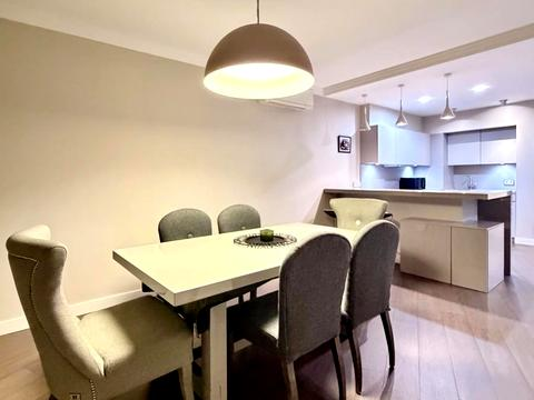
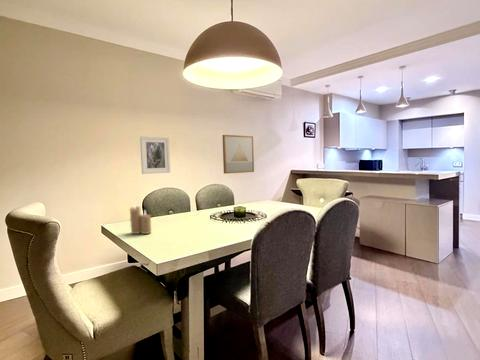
+ wall art [221,134,255,175]
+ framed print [139,136,171,175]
+ candle [129,203,152,235]
